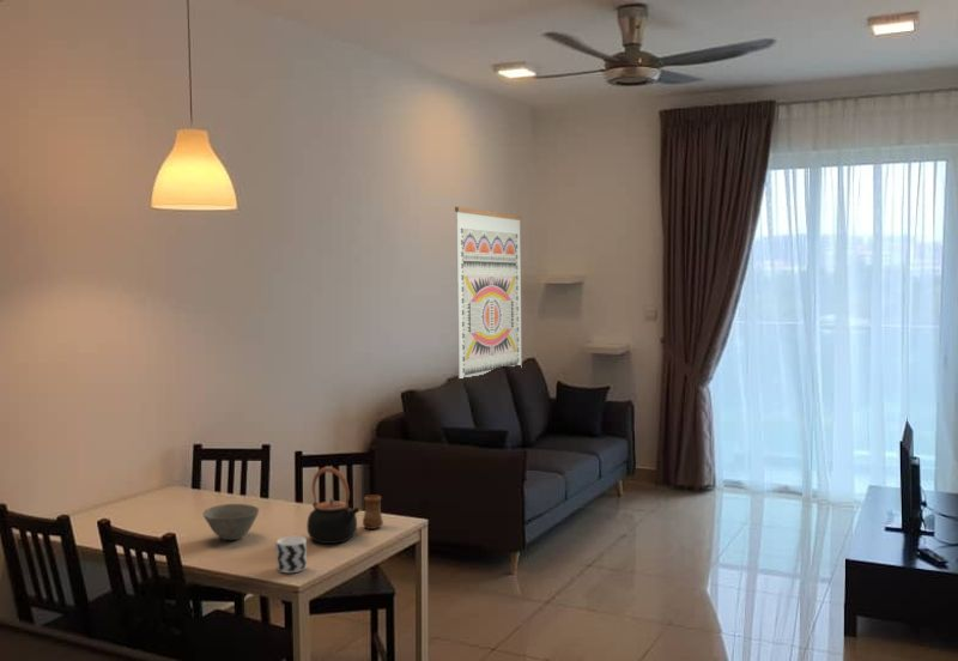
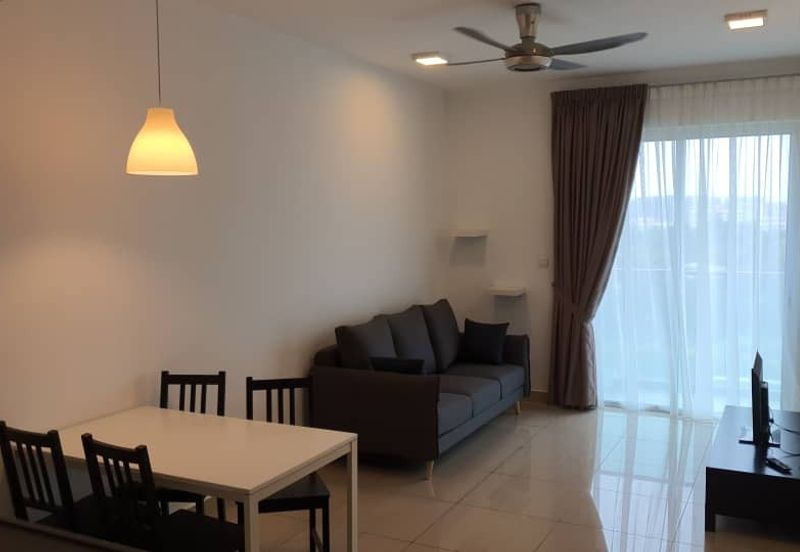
- bowl [202,503,260,541]
- cup [274,535,308,574]
- cup [362,495,384,530]
- wall art [454,206,522,380]
- teapot [305,466,360,545]
